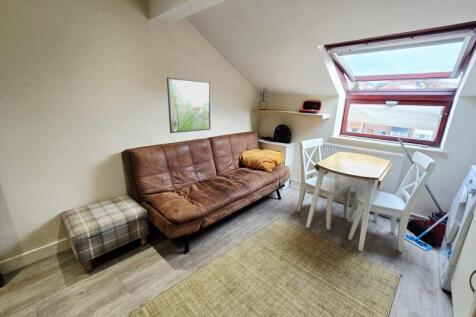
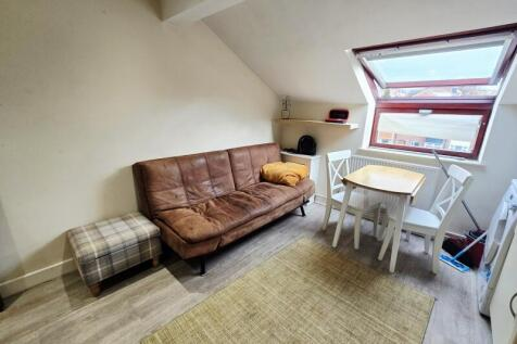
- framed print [166,76,212,134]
